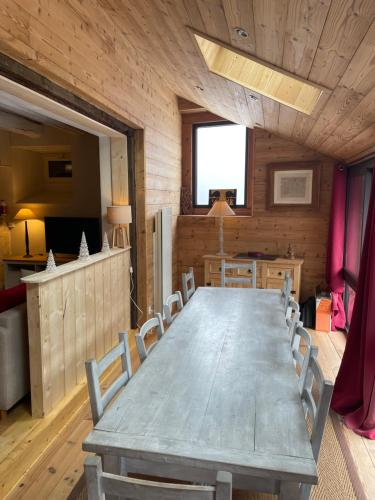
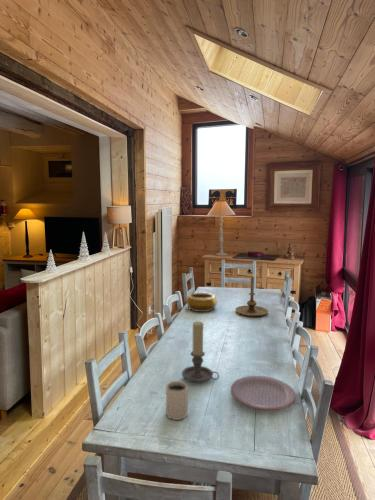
+ mug [165,380,189,421]
+ candle holder [234,275,269,317]
+ decorative bowl [185,291,218,313]
+ candle holder [181,321,220,383]
+ plate [230,375,297,411]
